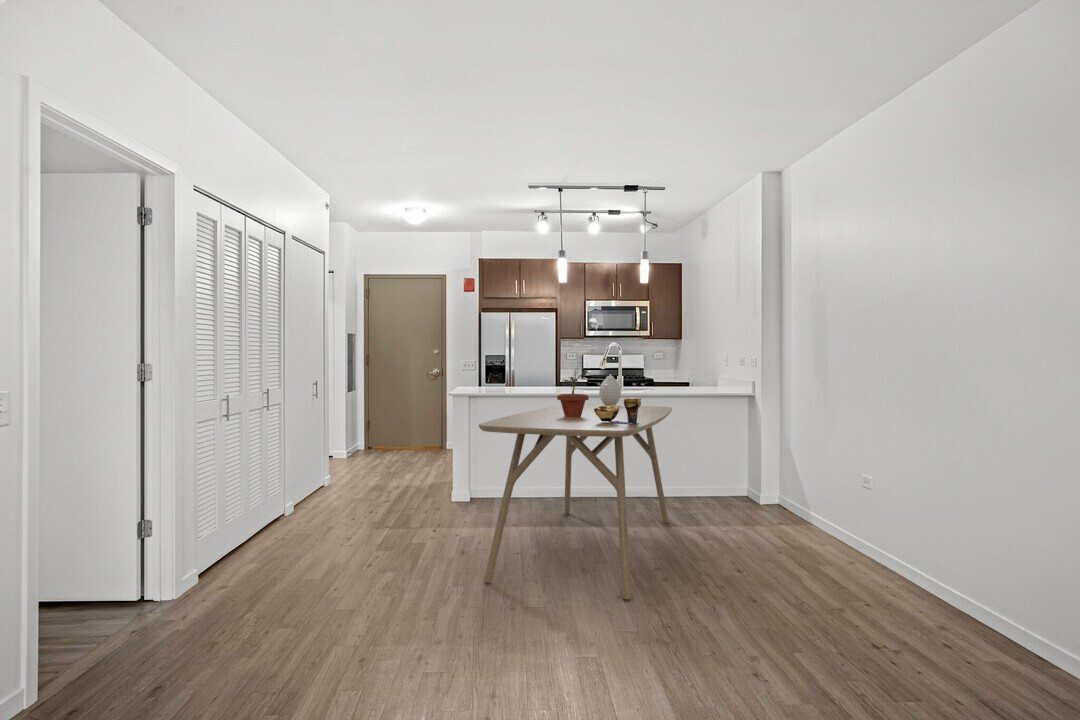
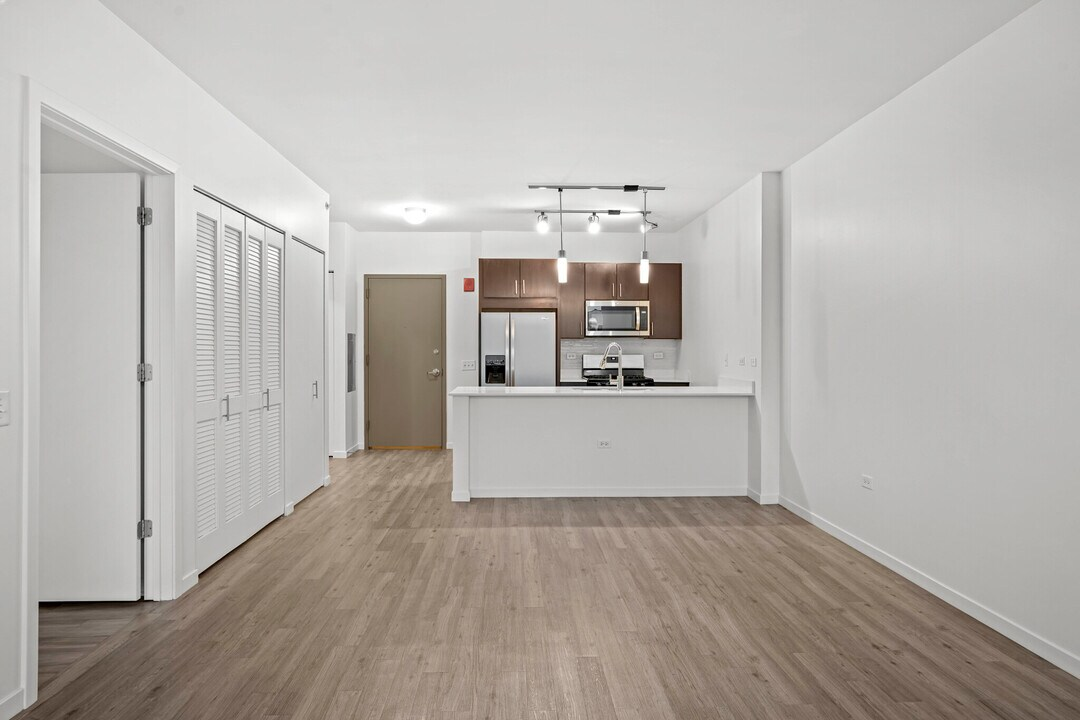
- dining table [478,404,673,600]
- potted plant [556,367,590,417]
- vase [598,375,622,406]
- decorative bowl [594,397,642,424]
